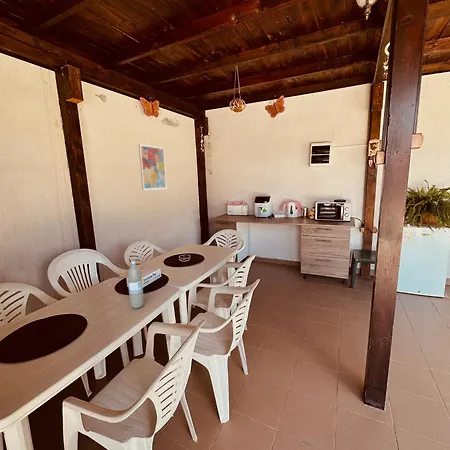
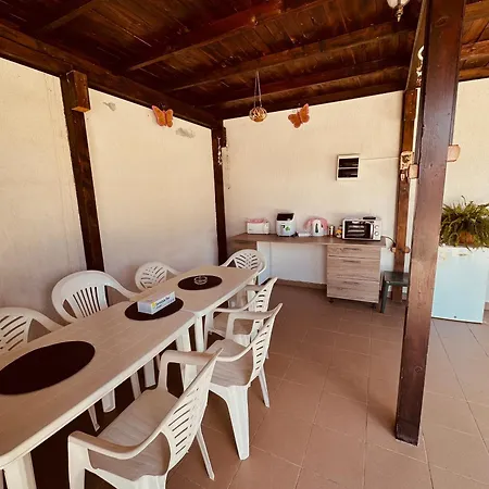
- water bottle [127,259,145,310]
- wall art [138,143,168,191]
